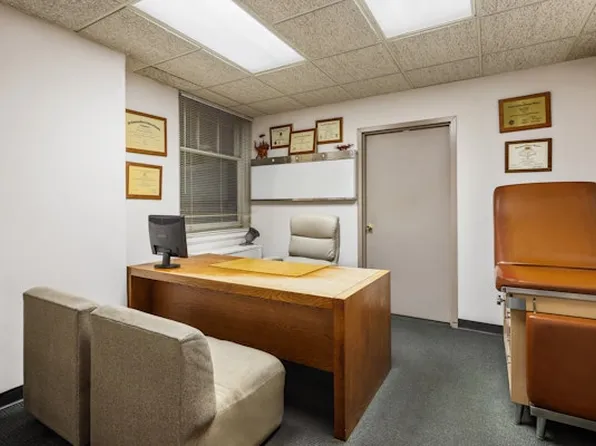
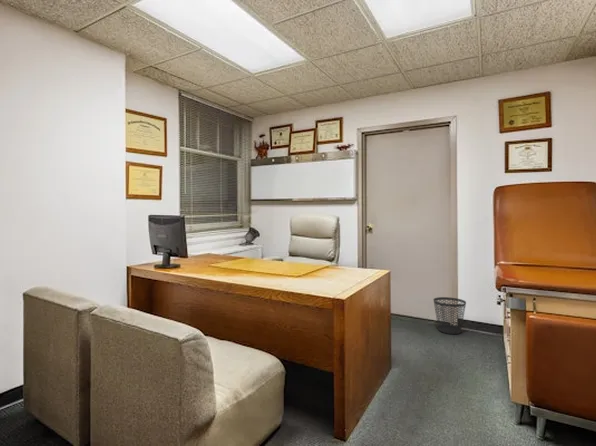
+ wastebasket [433,296,467,335]
